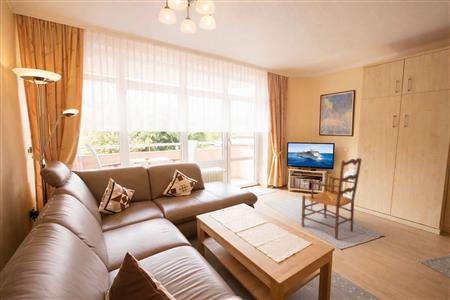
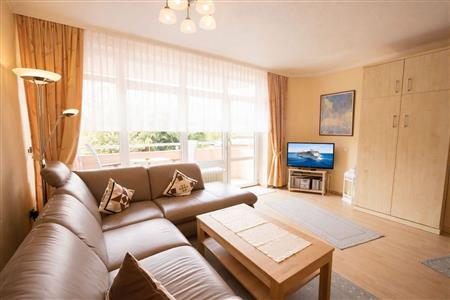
- armchair [300,157,363,240]
